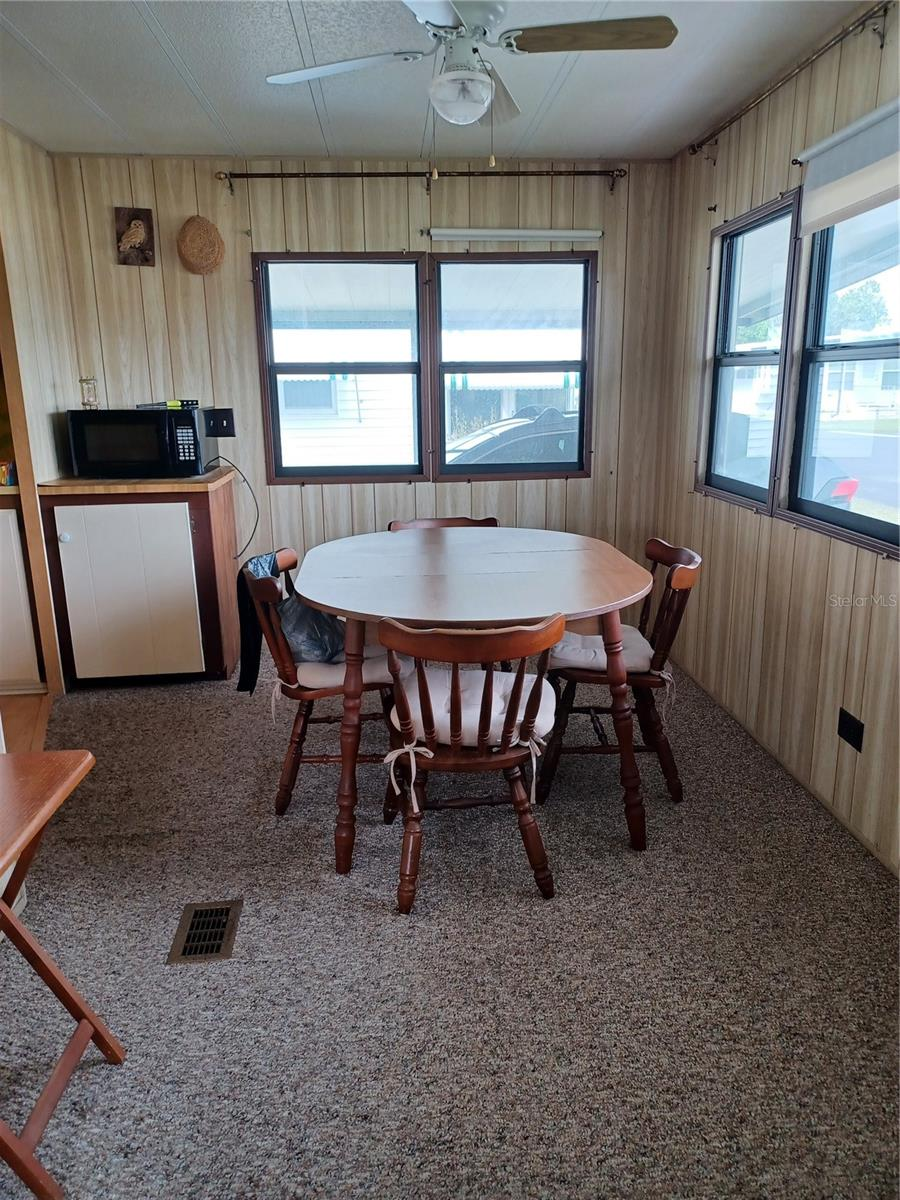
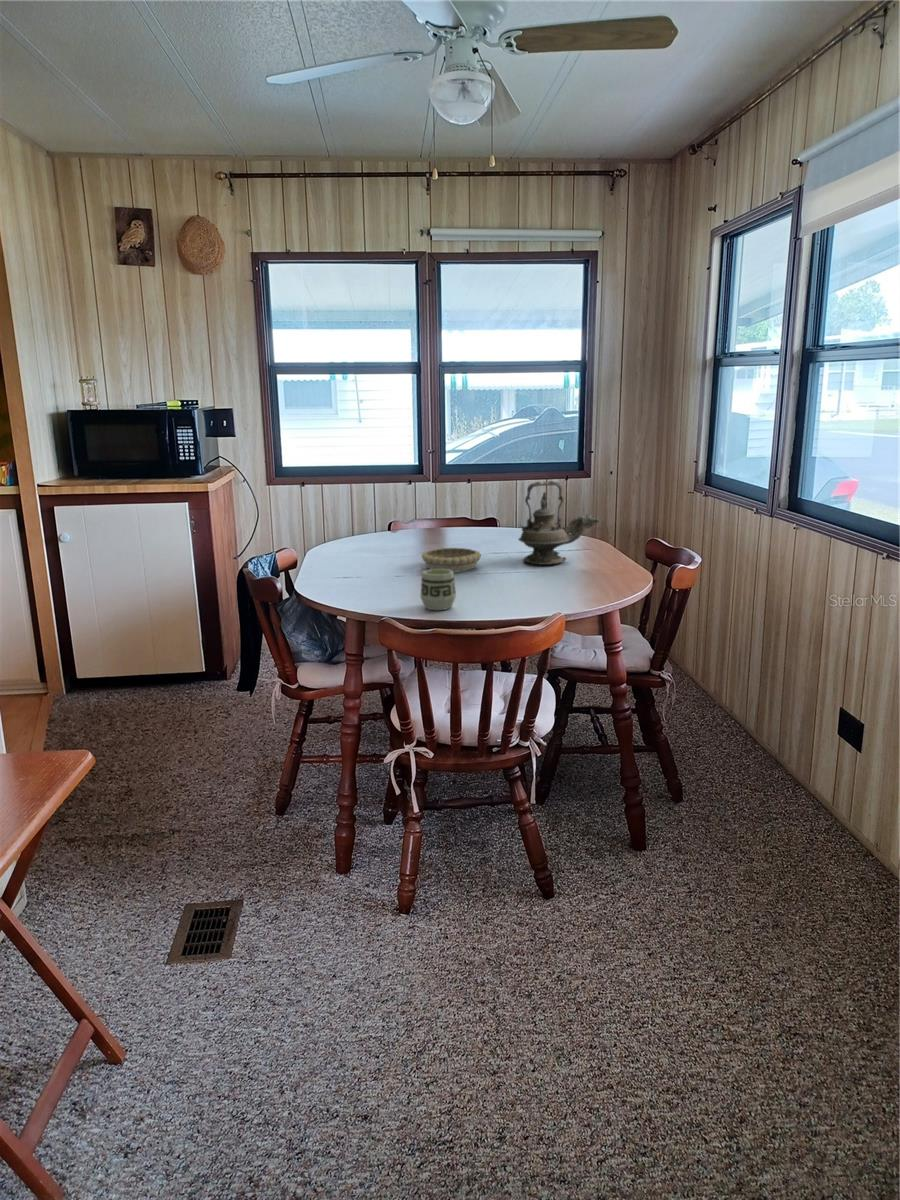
+ decorative bowl [421,547,482,573]
+ teapot [517,480,600,566]
+ cup [419,569,457,611]
